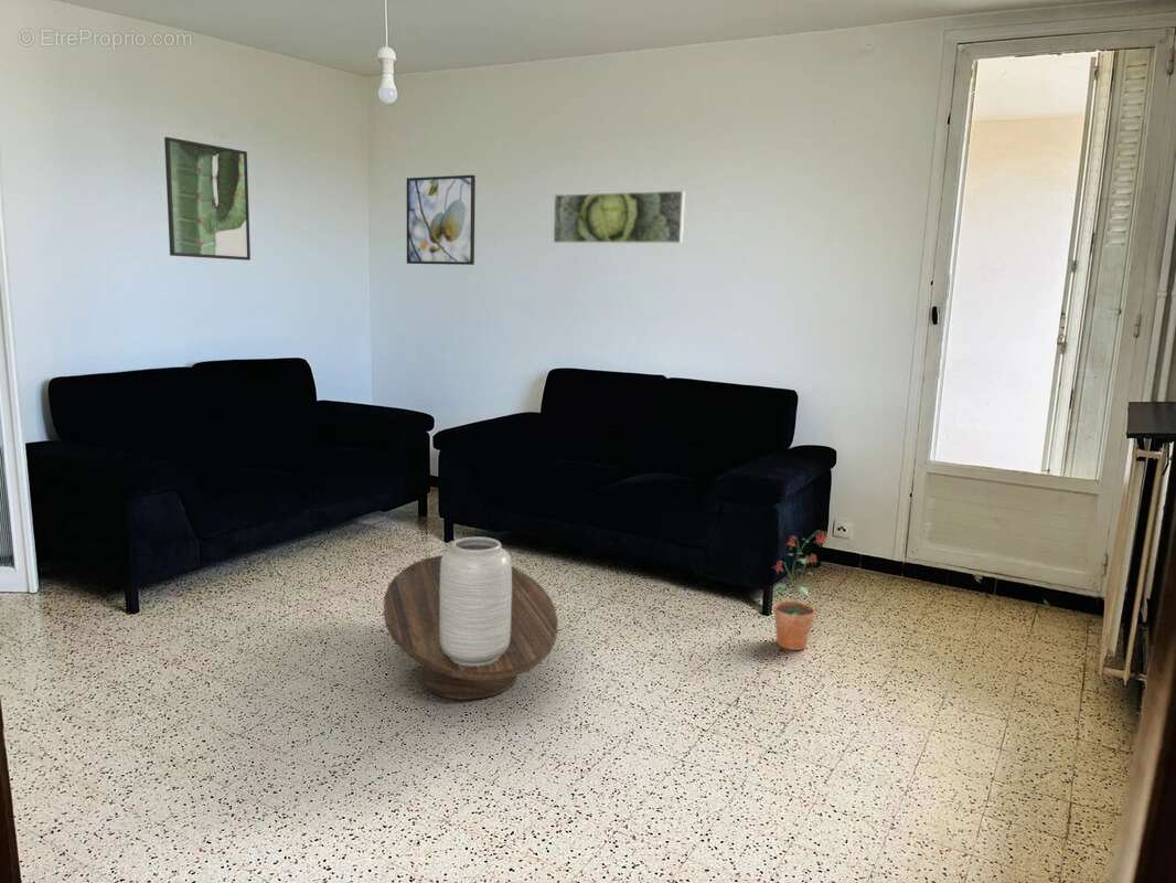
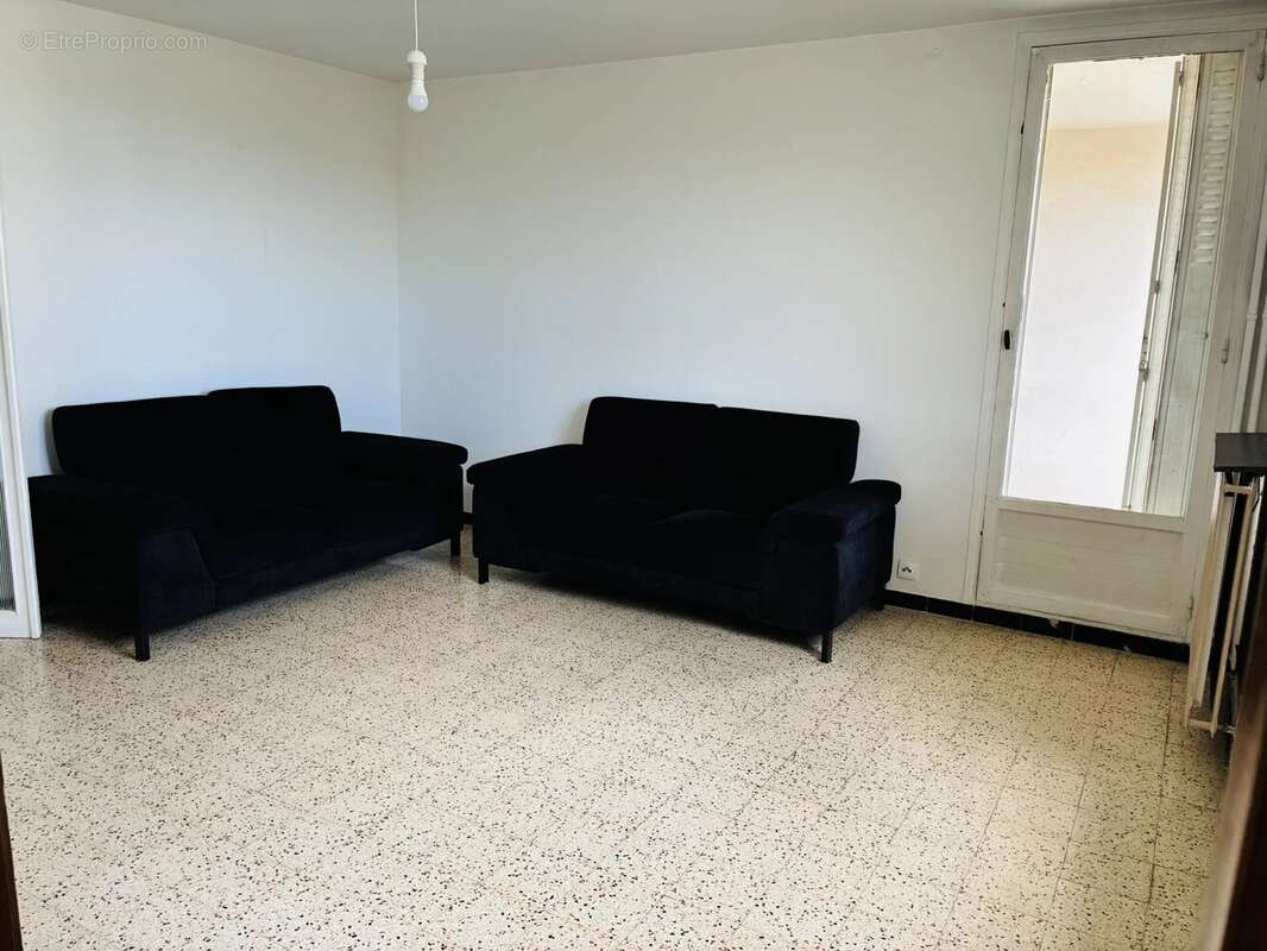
- vase [440,535,513,666]
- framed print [163,136,252,262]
- coffee table [383,554,559,701]
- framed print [553,190,686,244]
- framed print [406,174,477,266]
- potted plant [770,530,831,651]
